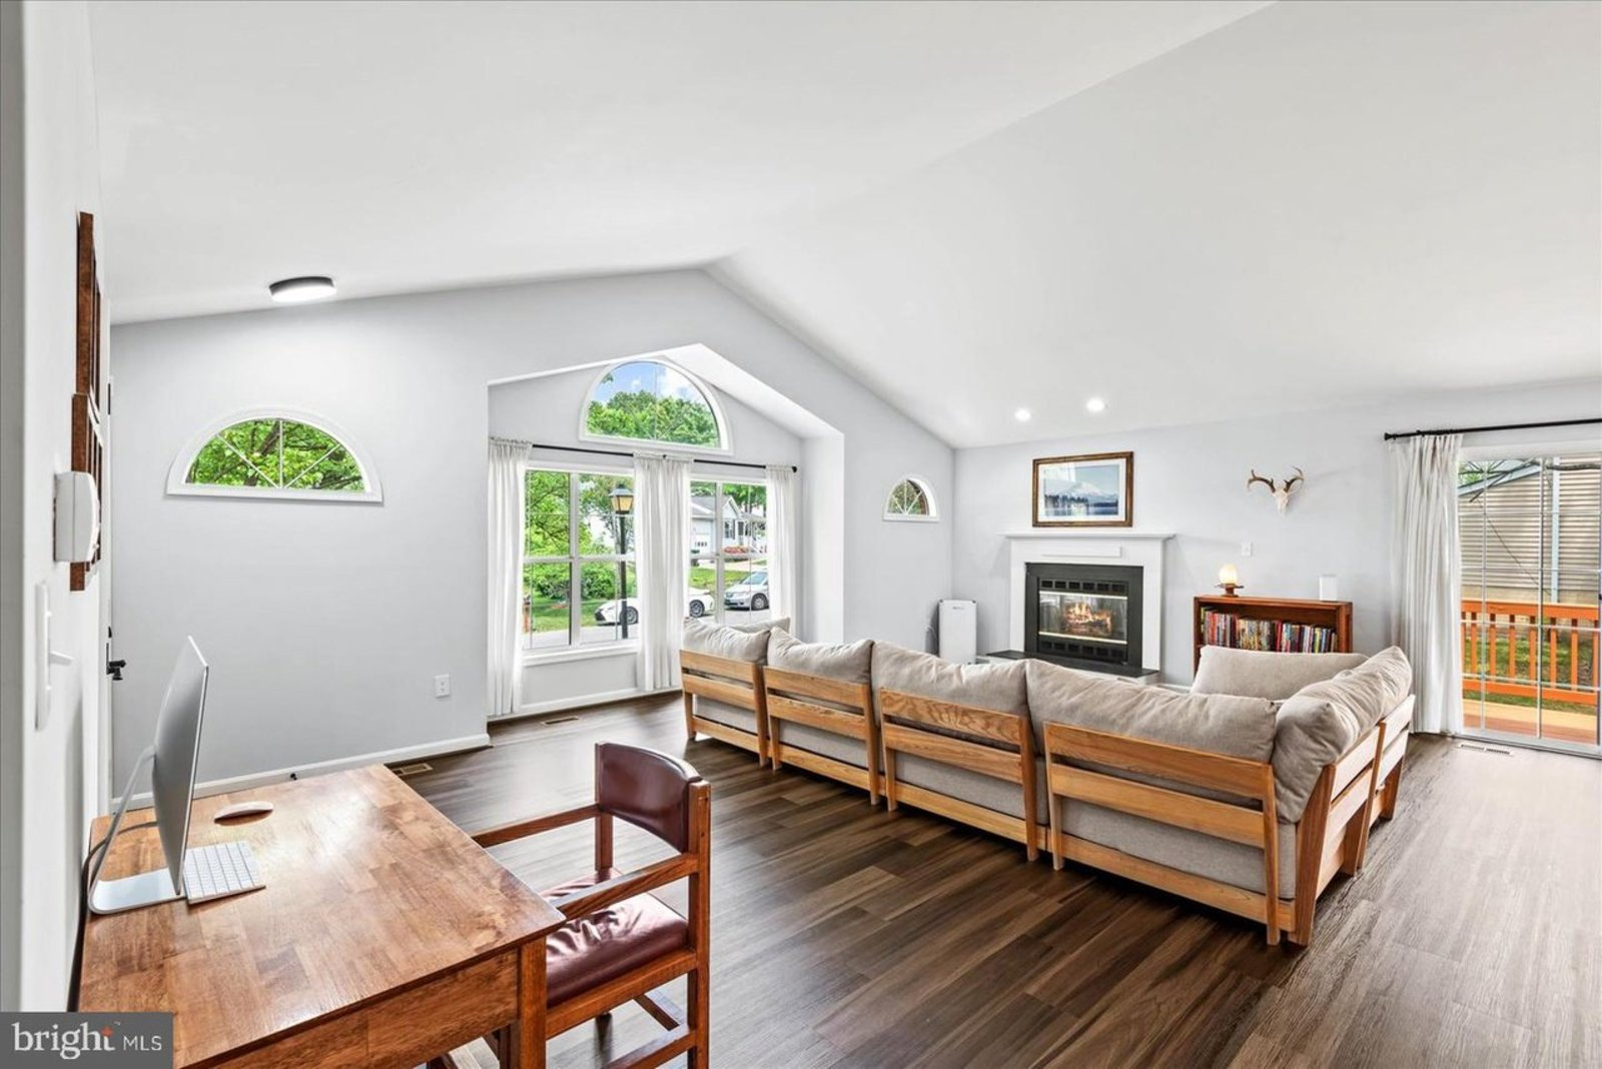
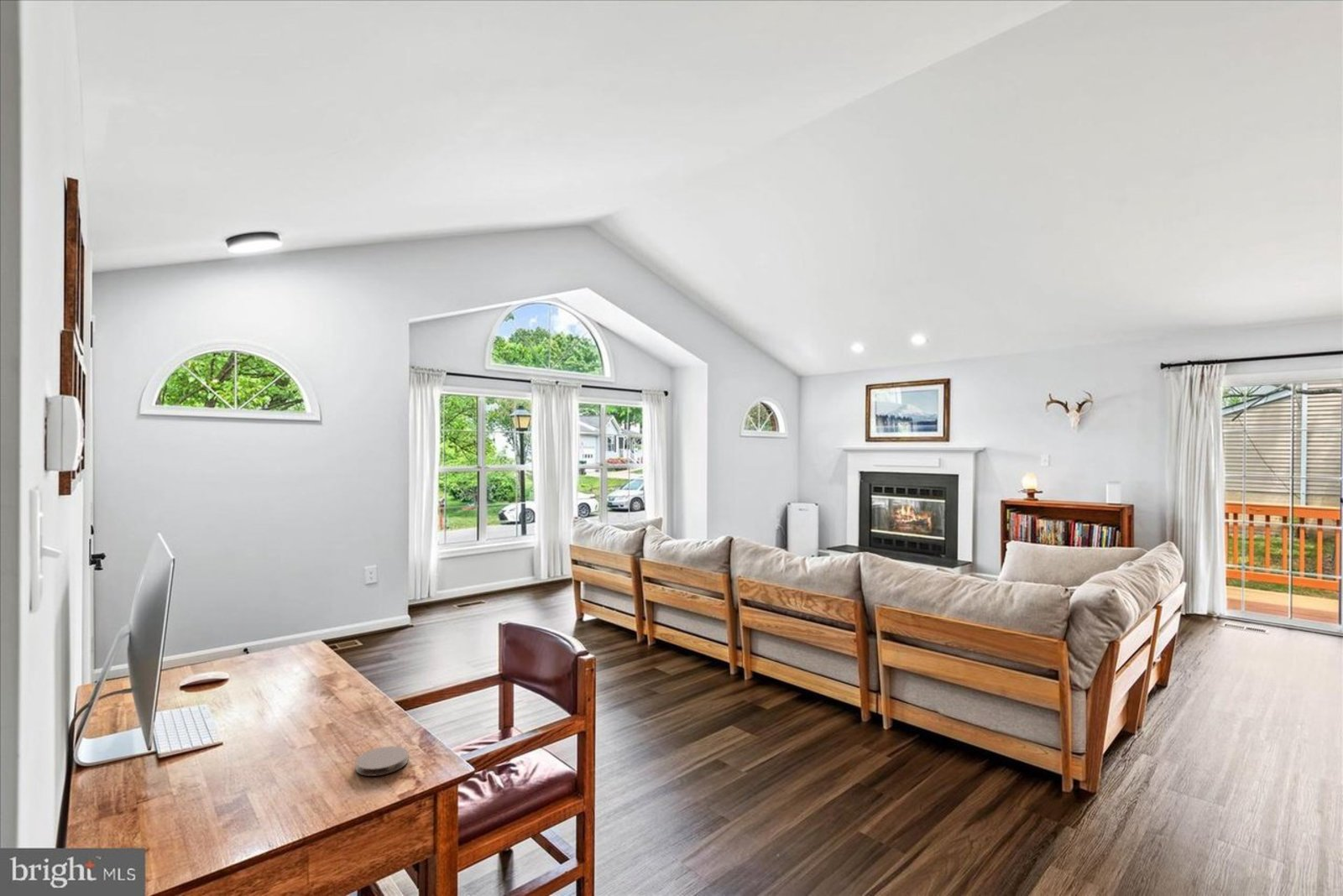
+ coaster [354,745,409,777]
